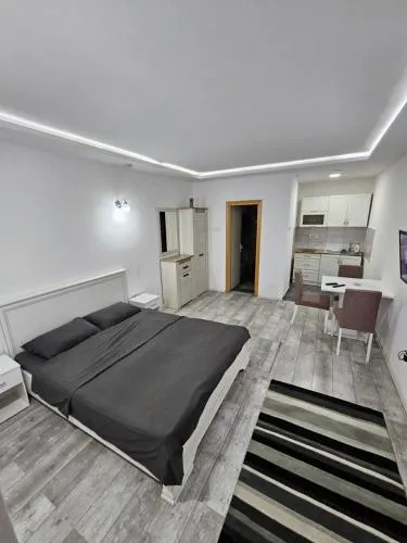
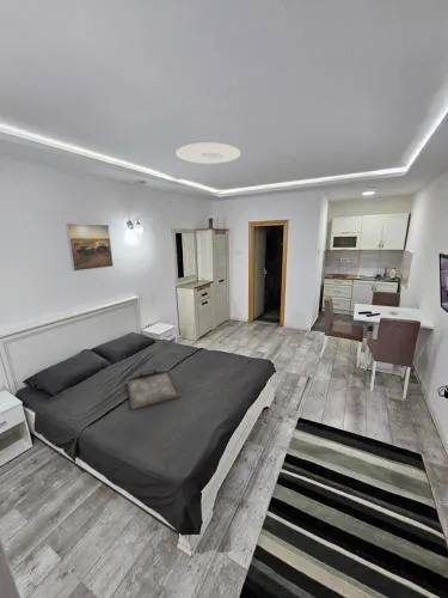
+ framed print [65,222,115,273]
+ ceiling light [176,141,243,165]
+ serving tray [125,368,182,410]
